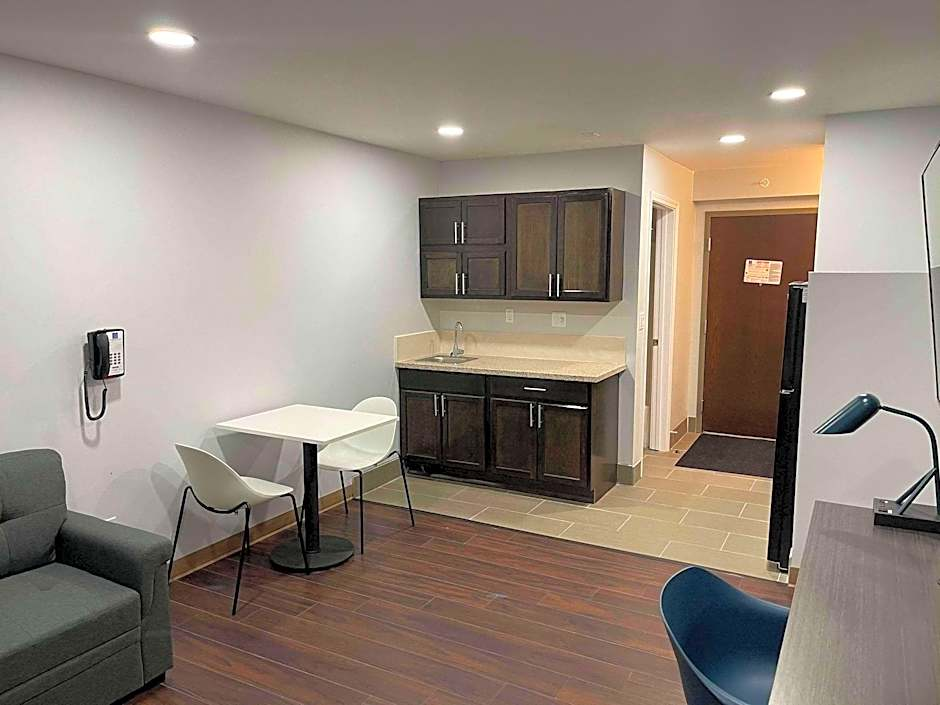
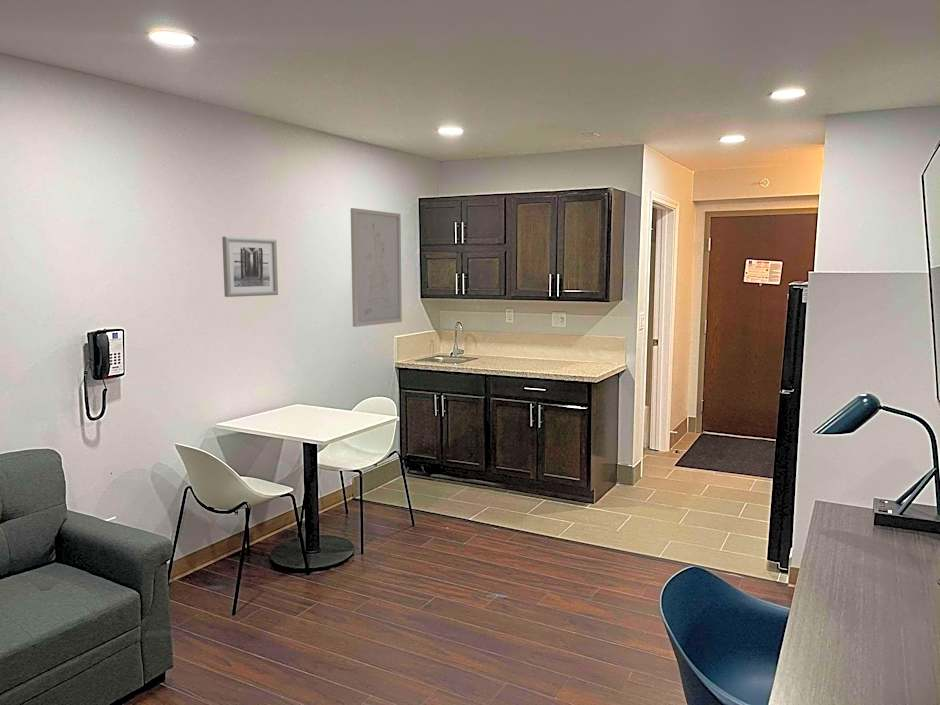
+ wall art [350,207,403,328]
+ wall art [221,236,279,298]
